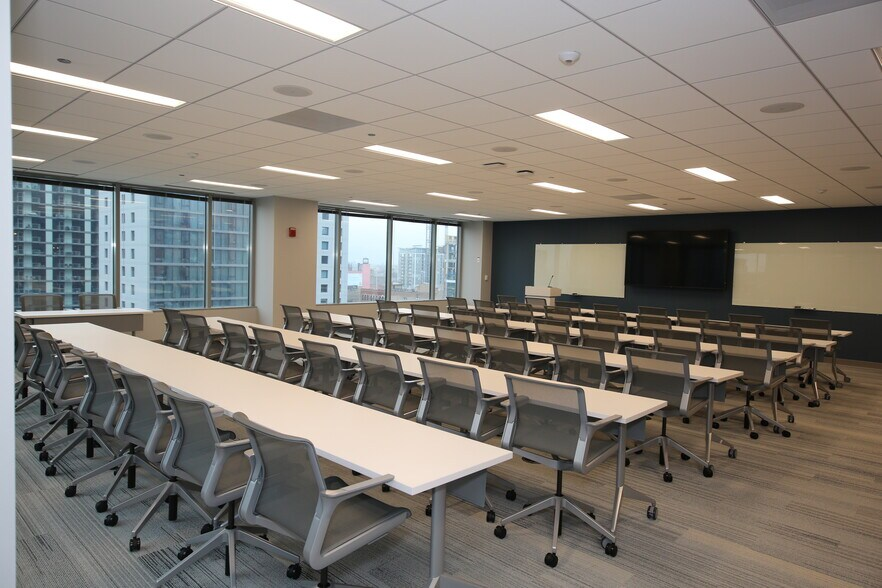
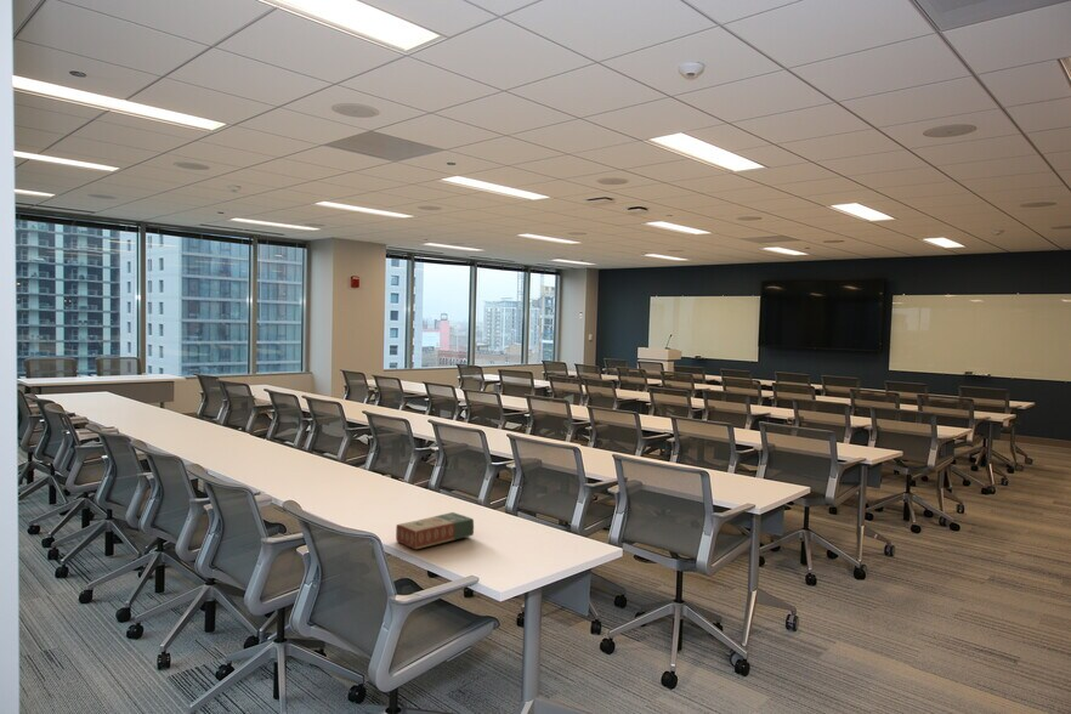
+ book [395,511,475,550]
